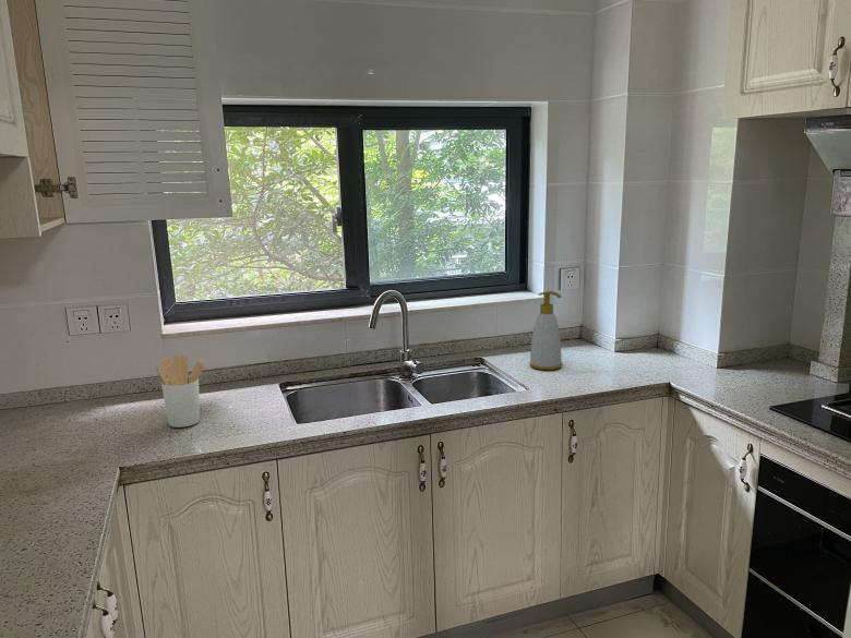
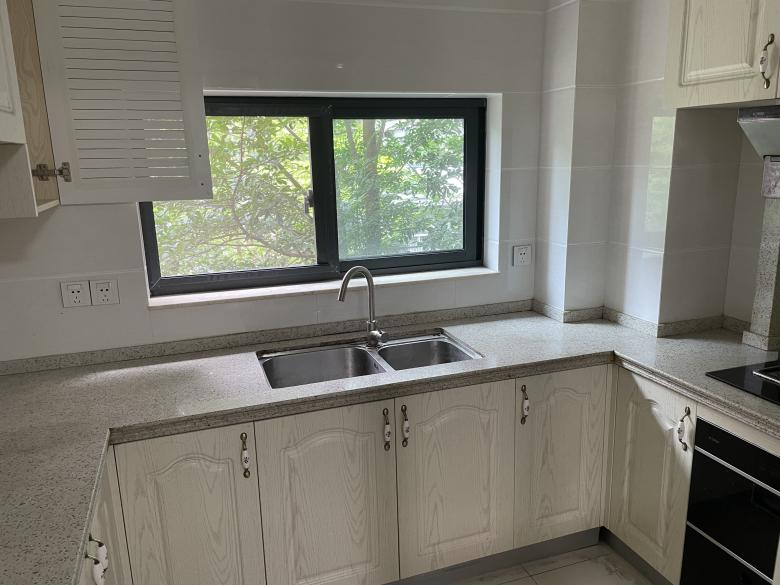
- soap bottle [528,290,563,371]
- utensil holder [155,354,205,429]
